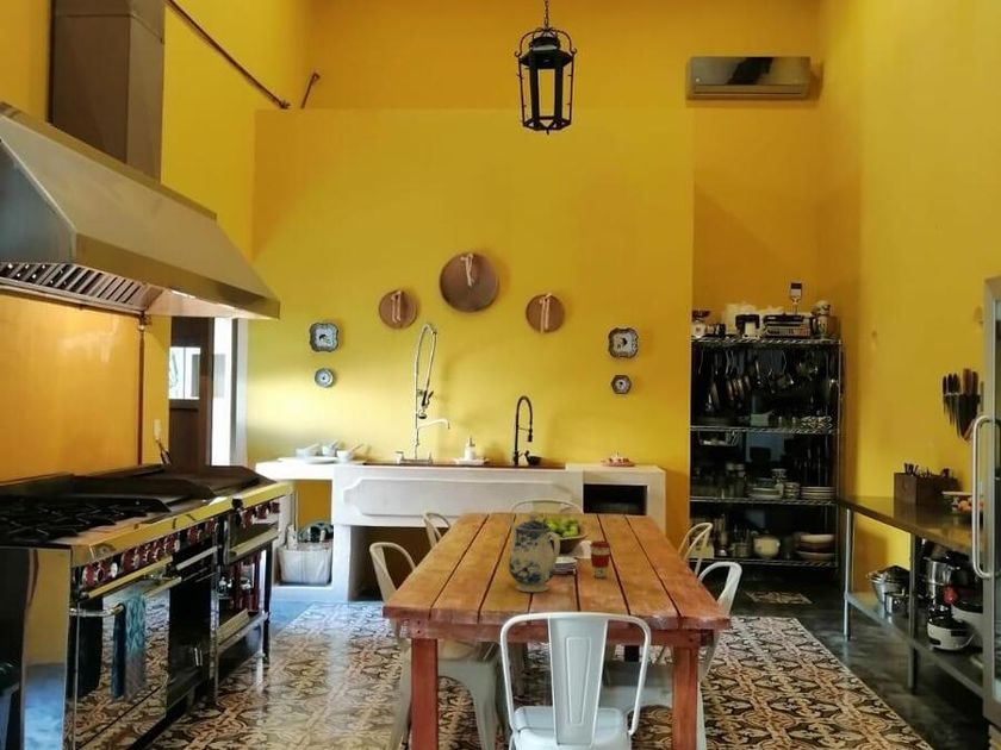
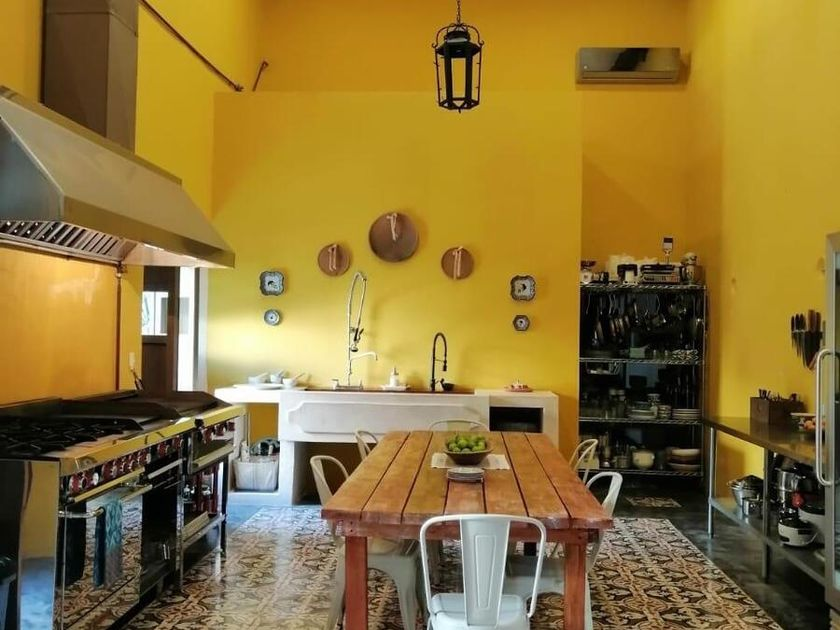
- teapot [508,510,561,593]
- coffee cup [589,539,613,579]
